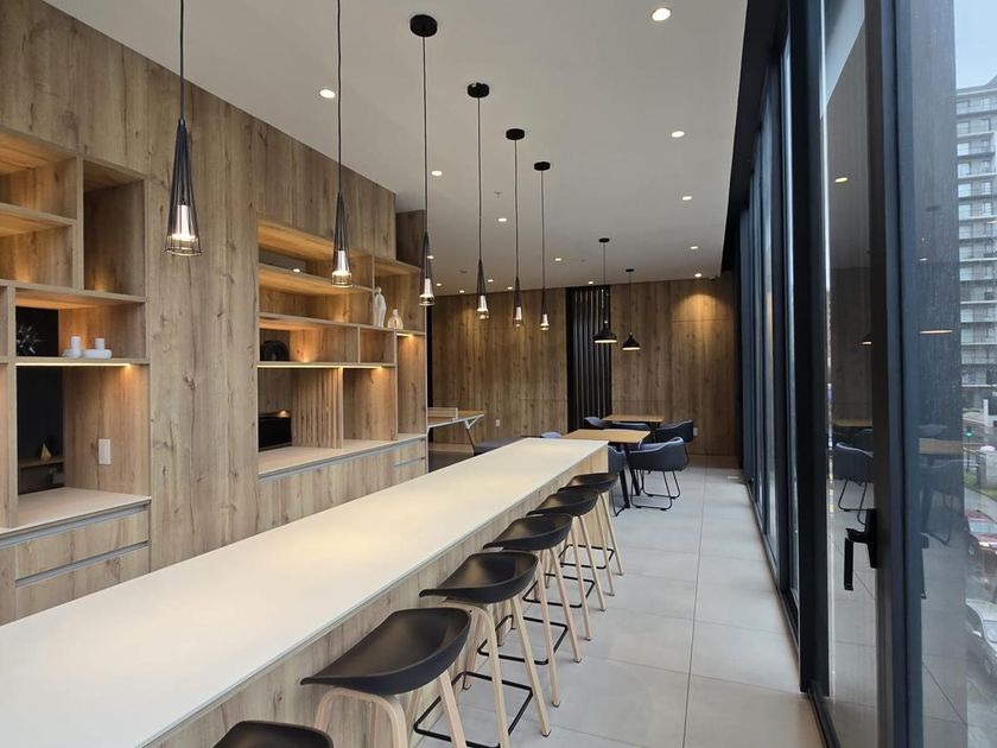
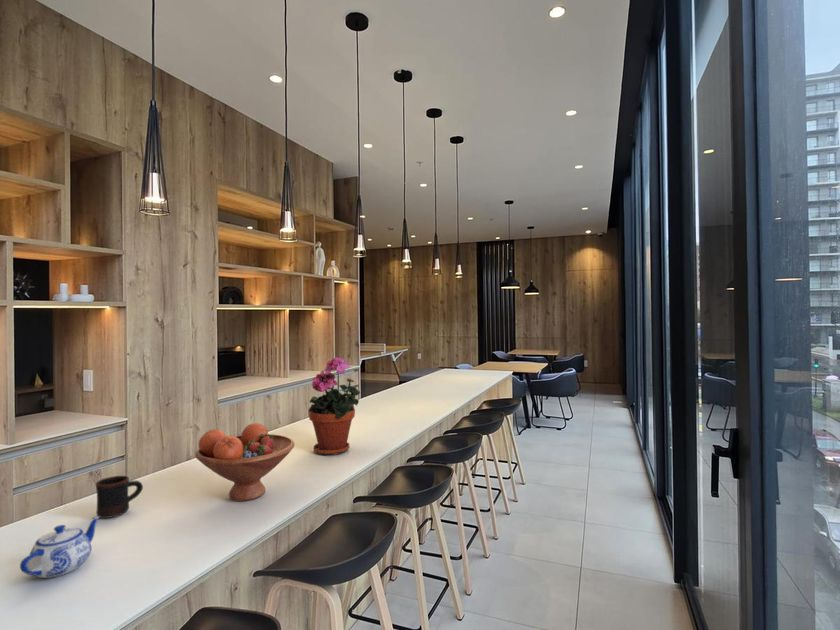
+ mug [95,475,144,519]
+ potted plant [307,356,361,456]
+ fruit bowl [194,422,295,502]
+ teapot [19,516,100,579]
